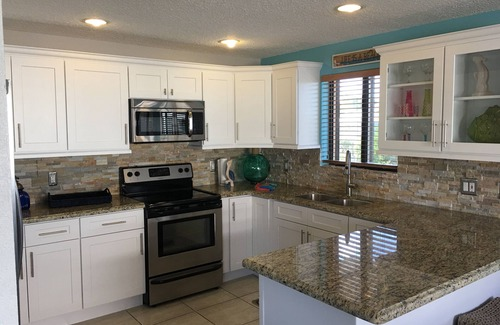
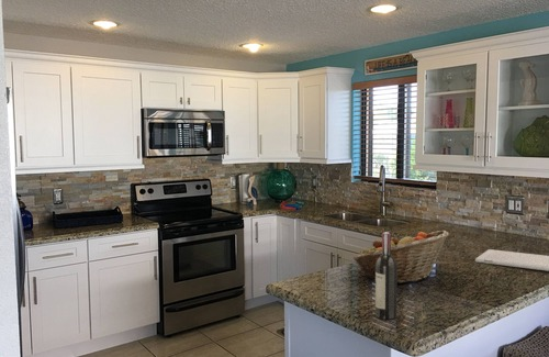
+ fruit basket [352,228,449,285]
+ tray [474,248,549,271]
+ wine bottle [374,232,399,321]
